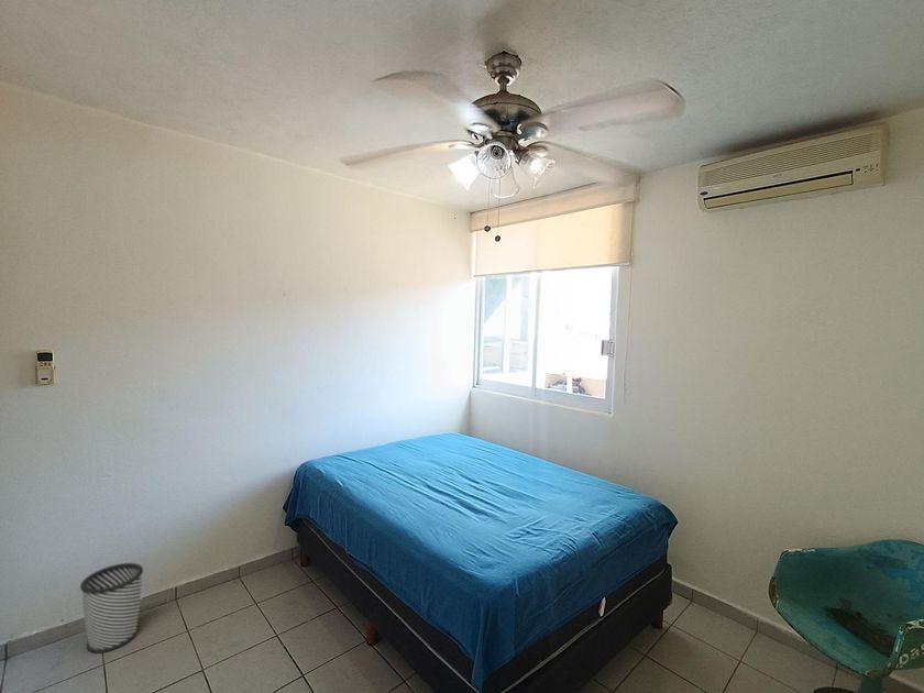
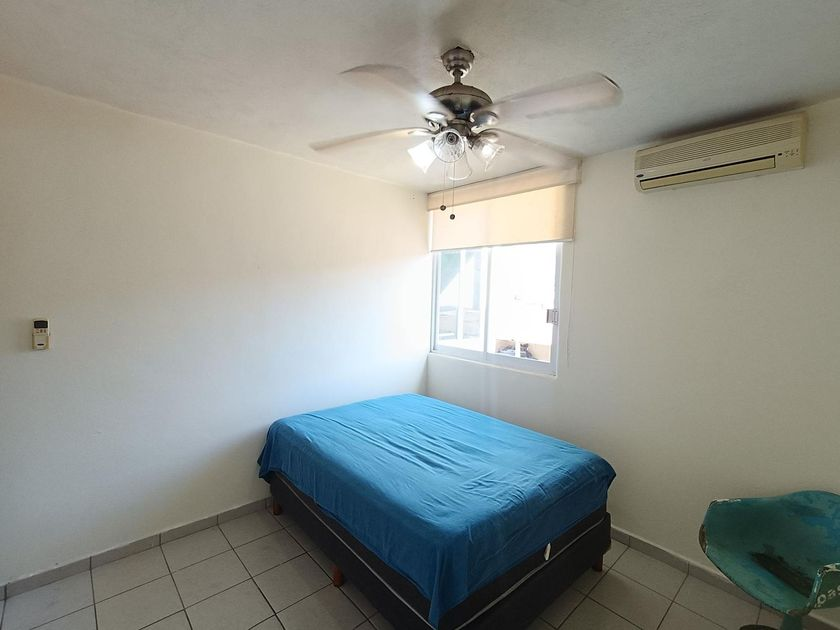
- wastebasket [79,562,144,654]
